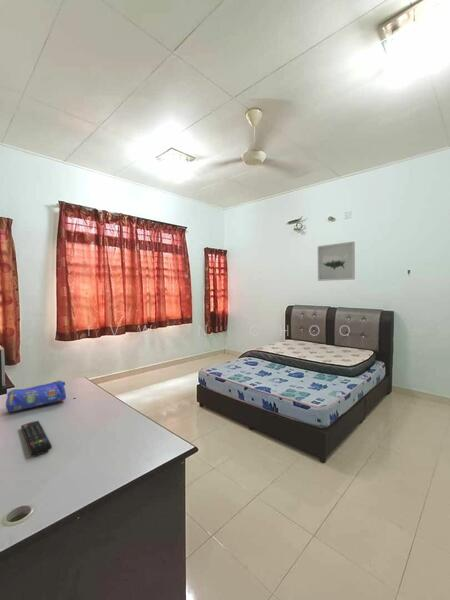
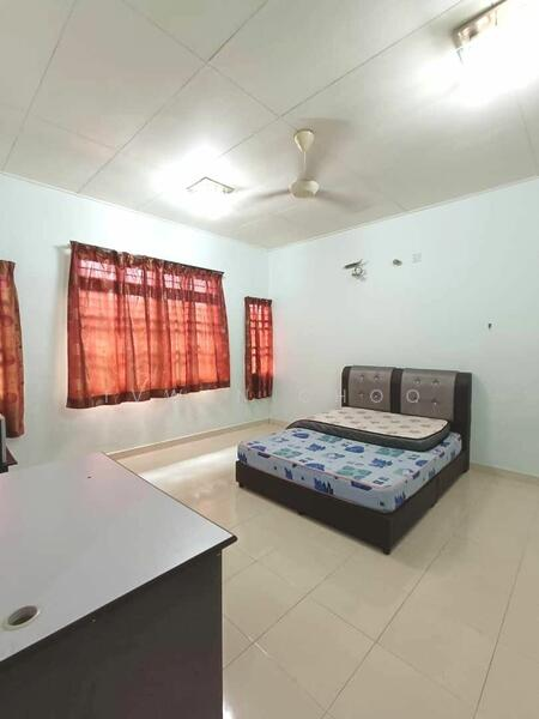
- wall art [317,241,356,282]
- pencil case [5,379,67,413]
- remote control [20,420,53,456]
